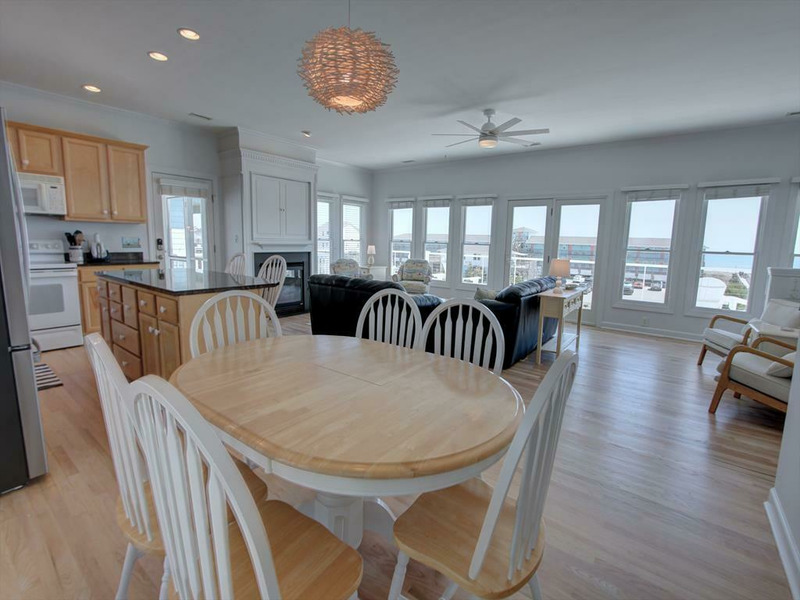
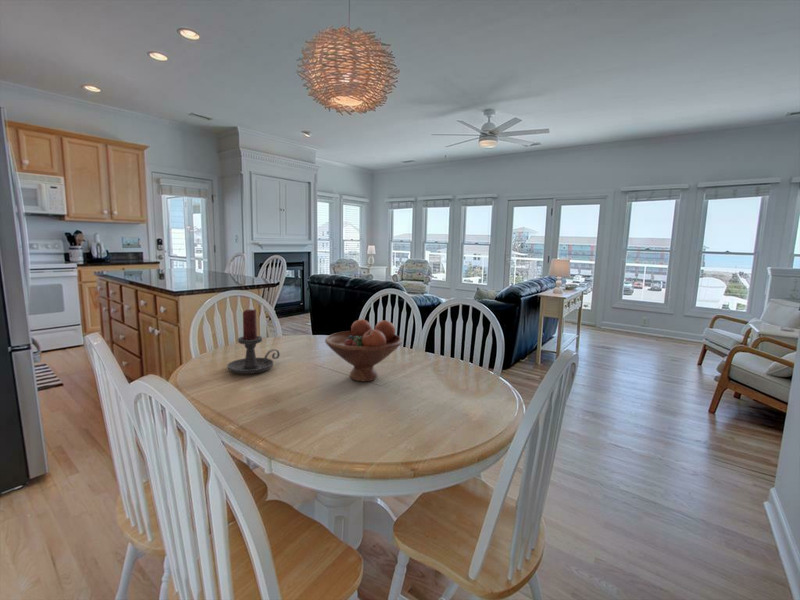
+ candle holder [226,308,281,375]
+ fruit bowl [324,318,403,382]
